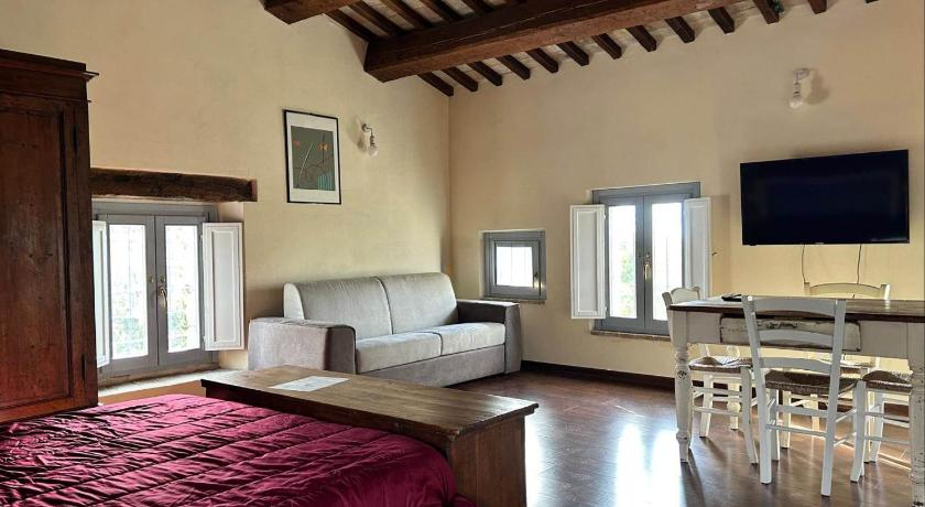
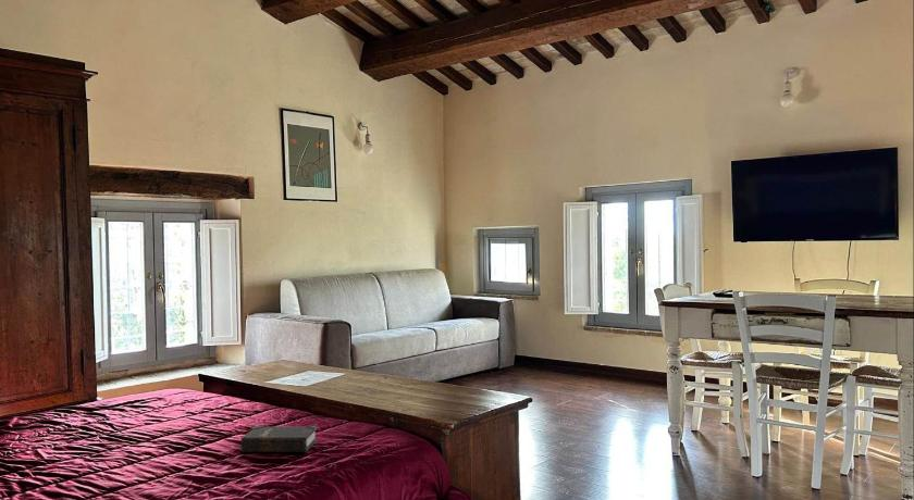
+ hardback book [240,425,318,453]
